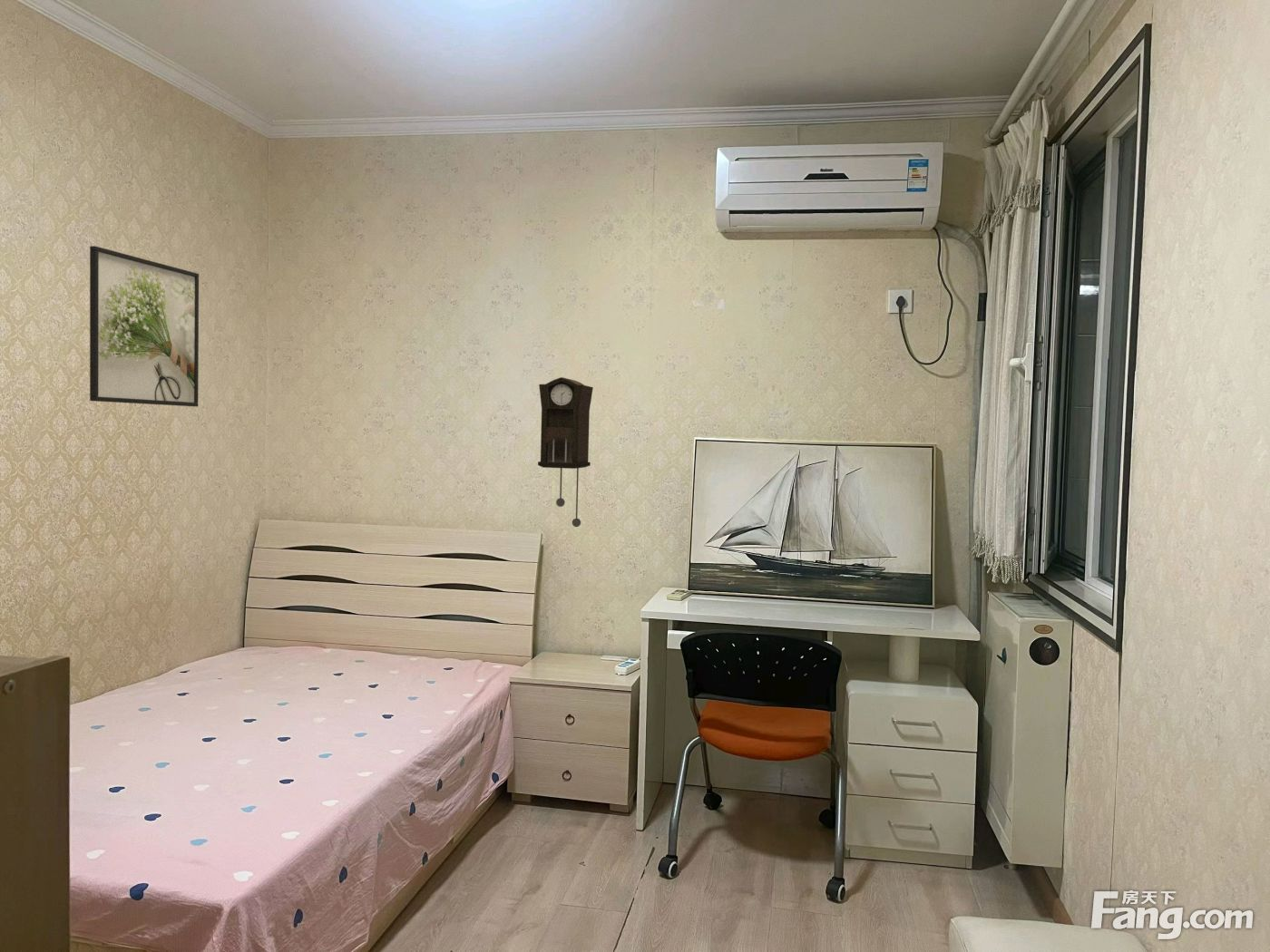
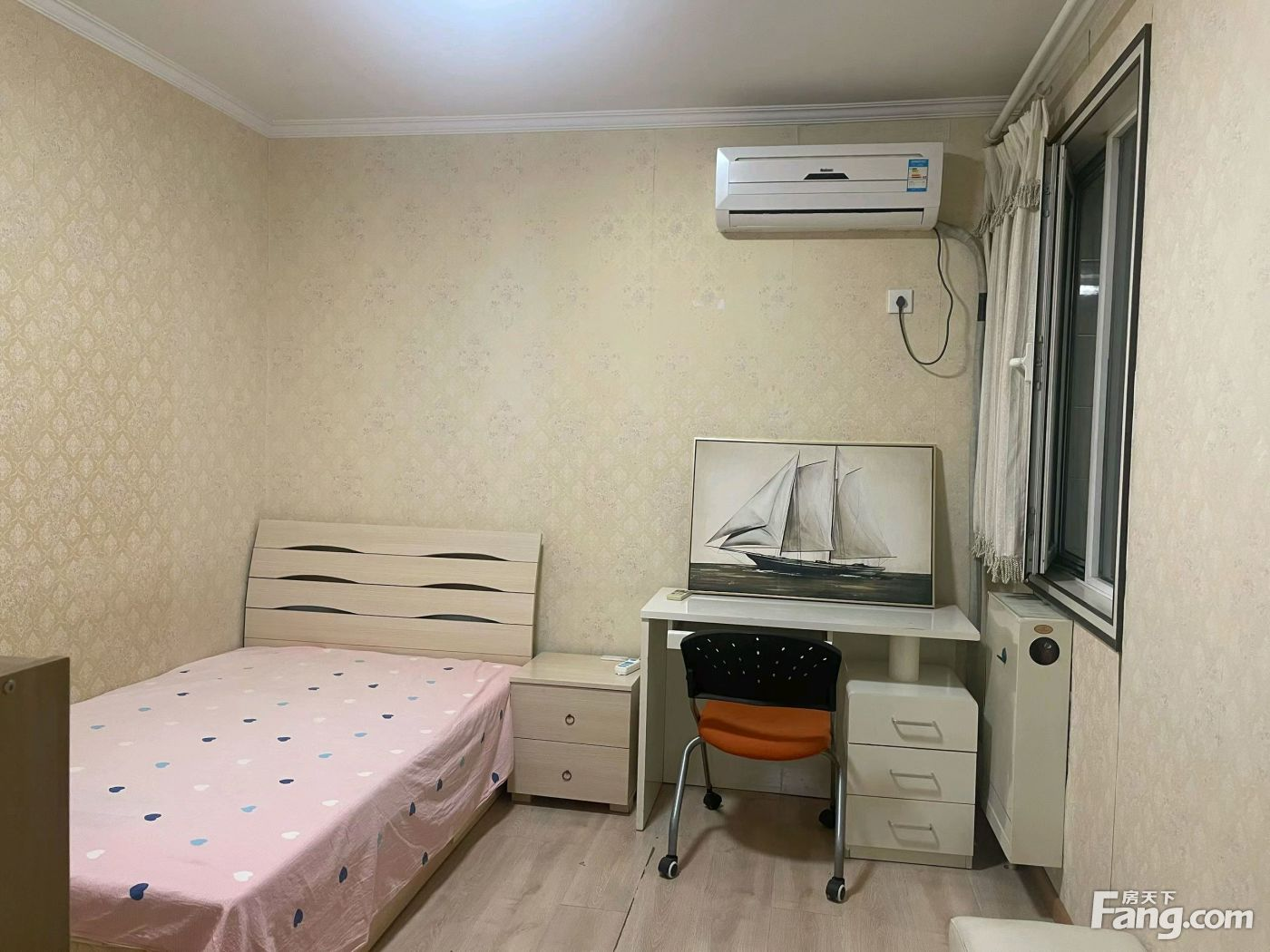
- pendulum clock [537,376,594,528]
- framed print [89,245,200,407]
